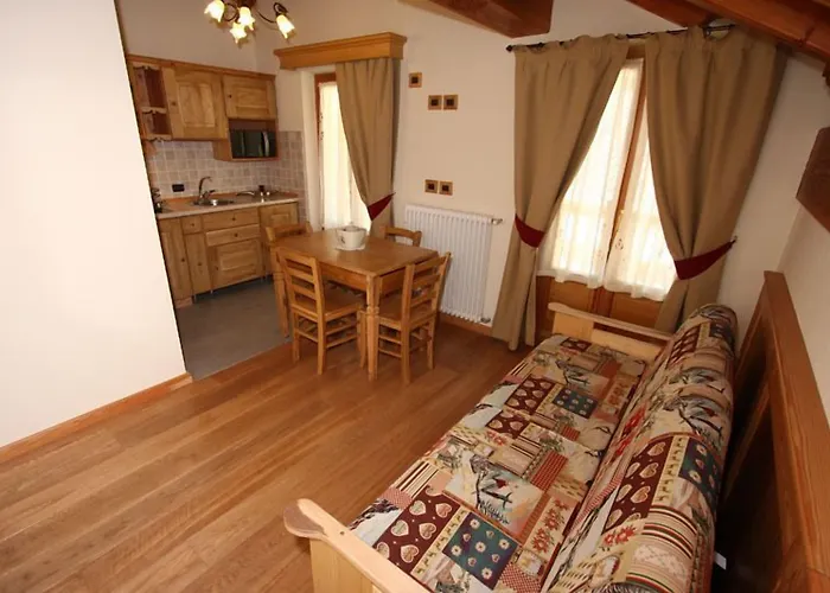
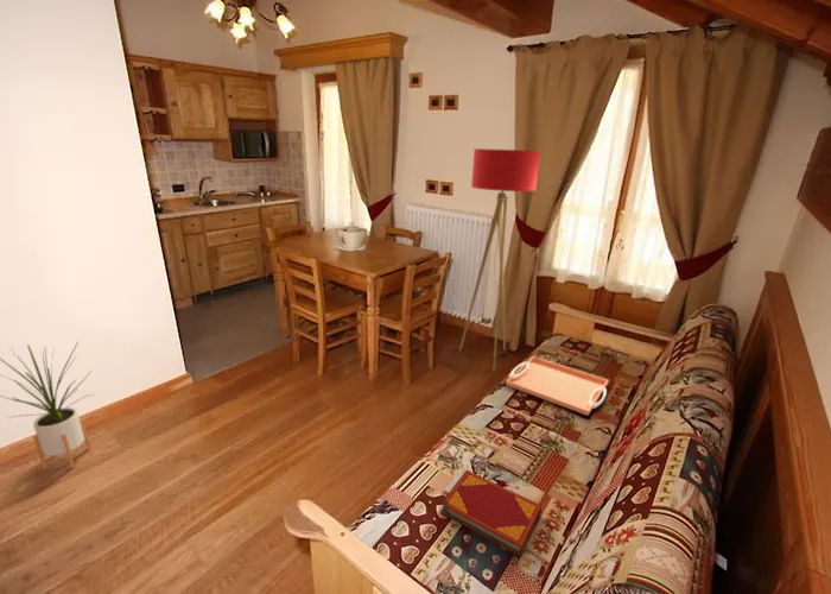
+ serving tray [505,355,609,417]
+ hardback book [439,469,543,557]
+ house plant [0,341,94,470]
+ floor lamp [458,147,541,372]
